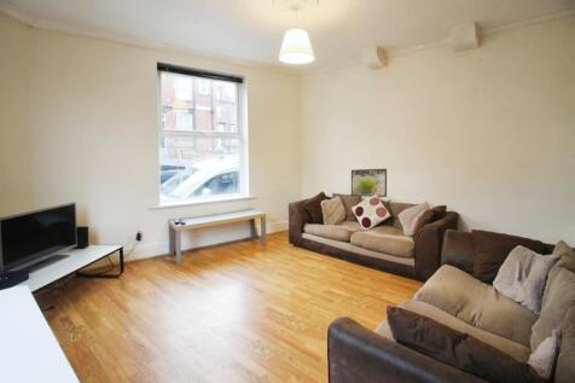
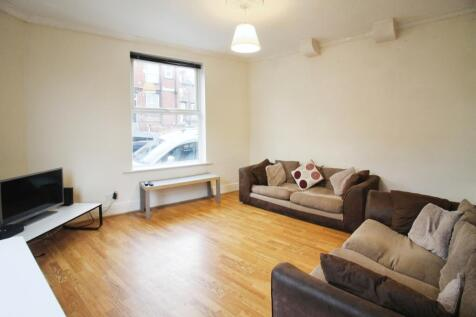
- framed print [350,168,388,198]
